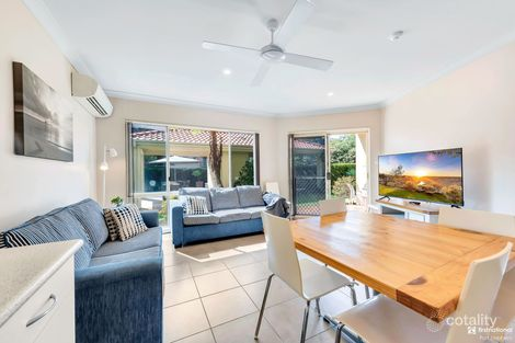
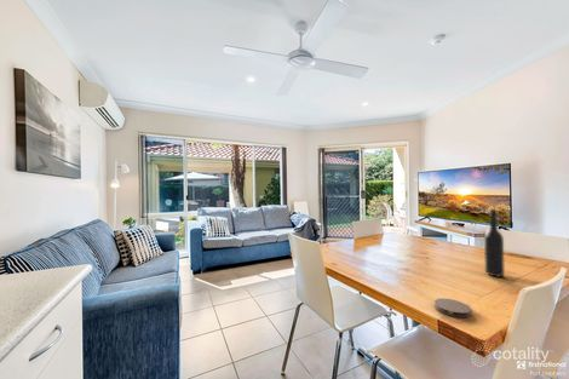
+ coaster [433,297,472,318]
+ bottle [483,208,506,278]
